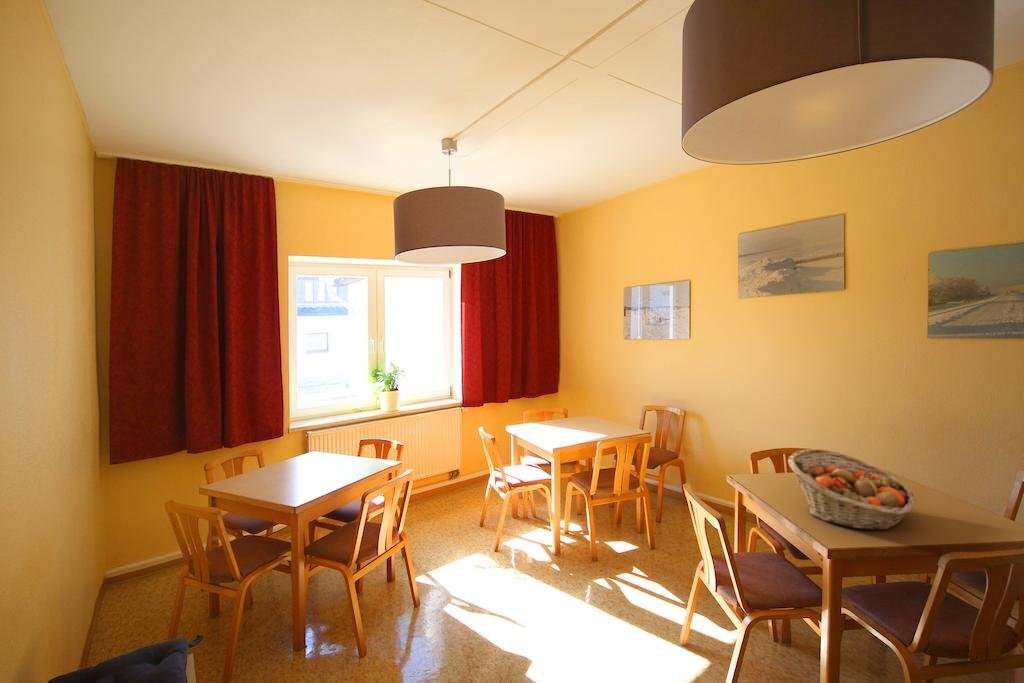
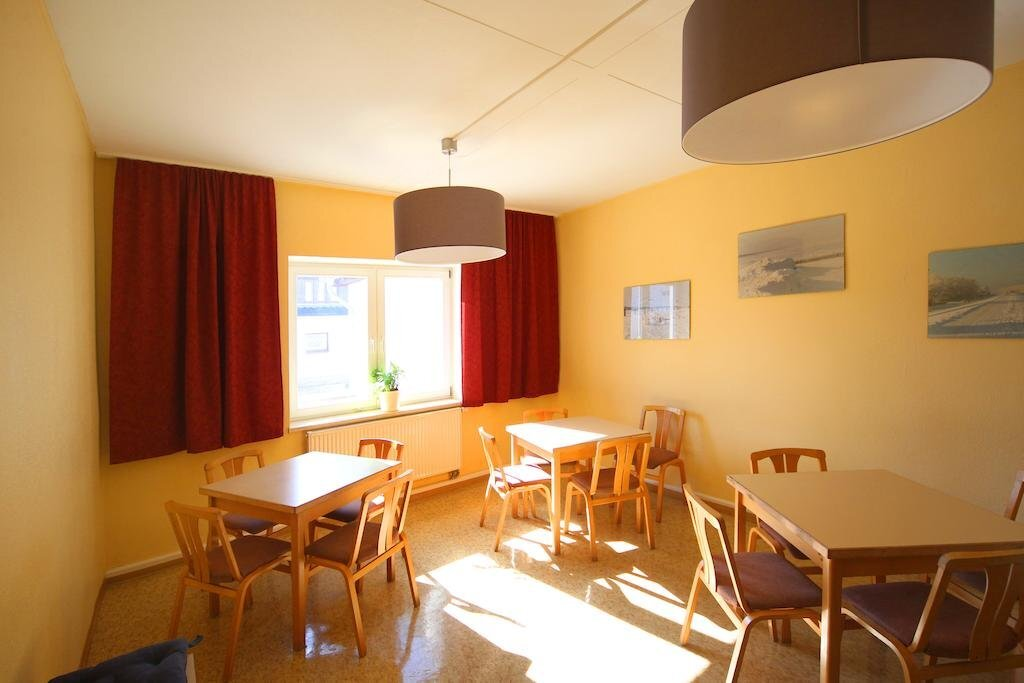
- fruit basket [787,448,917,531]
